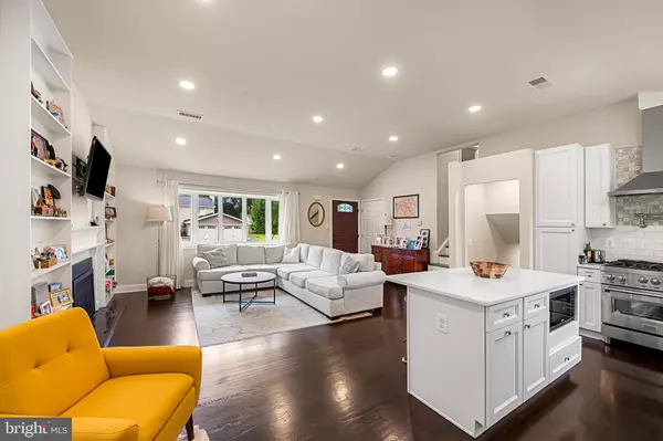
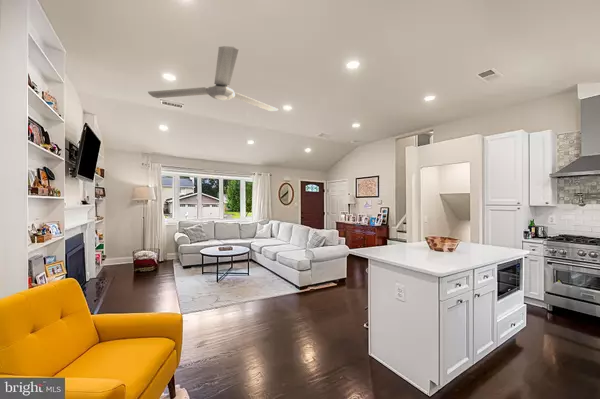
+ ceiling fan [147,45,279,112]
